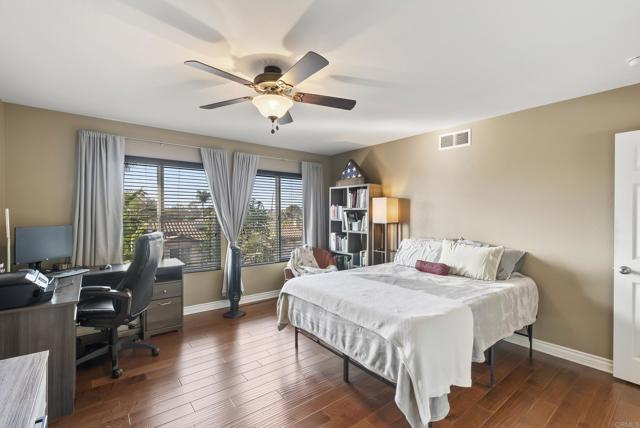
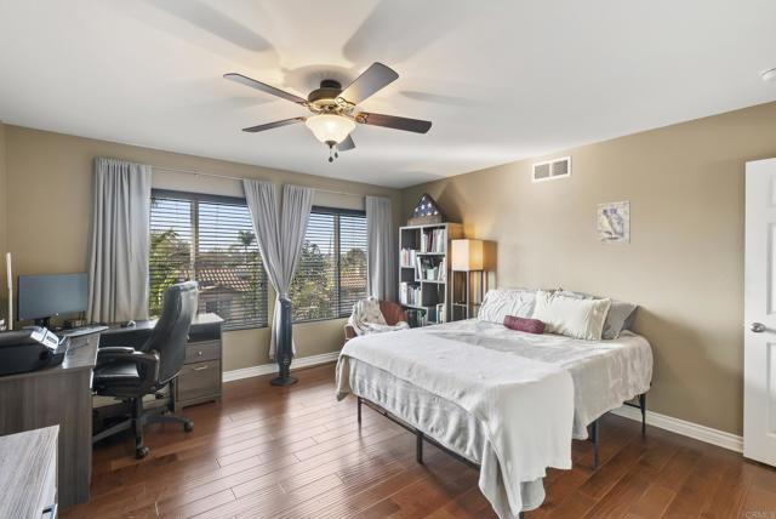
+ wall art [597,200,632,246]
